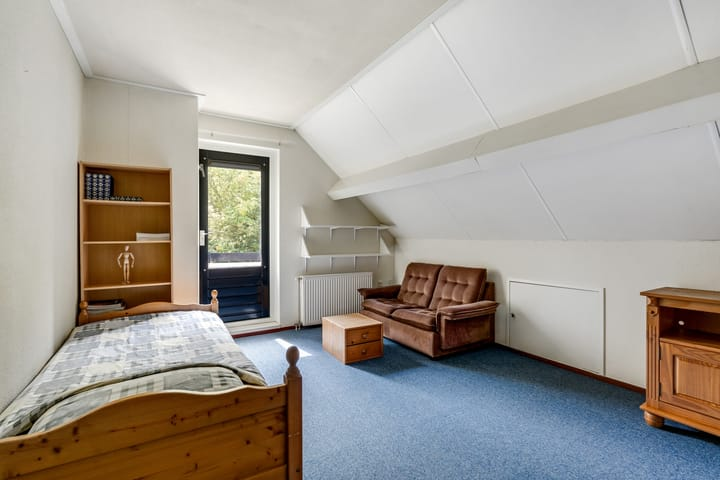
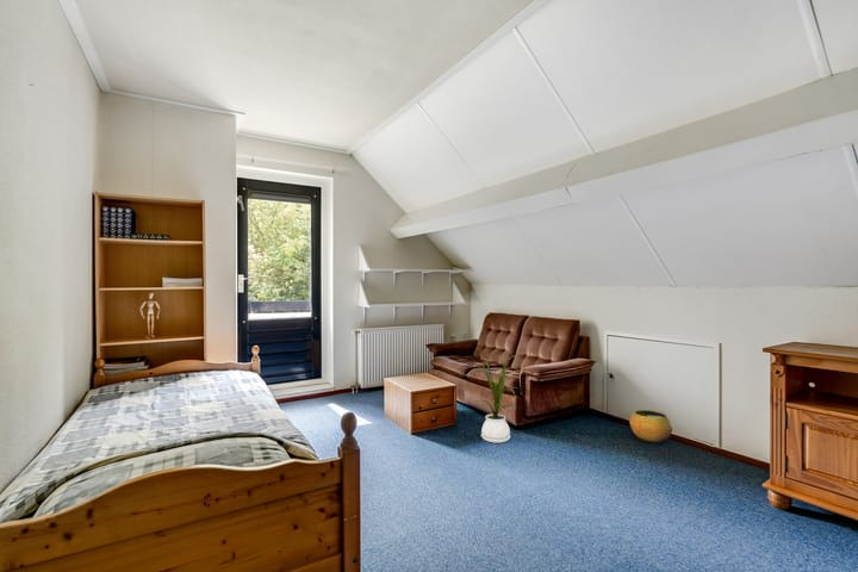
+ house plant [473,354,517,444]
+ clay pot [629,409,673,444]
